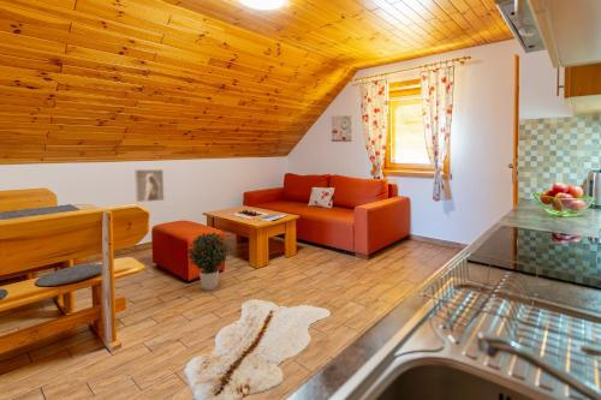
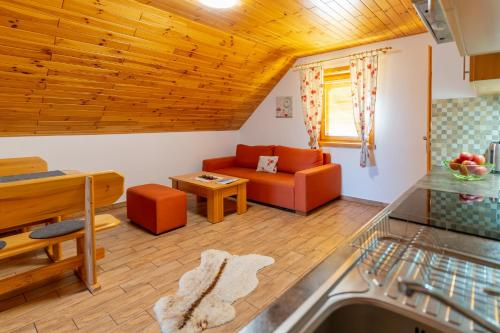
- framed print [133,168,166,203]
- potted plant [186,232,230,292]
